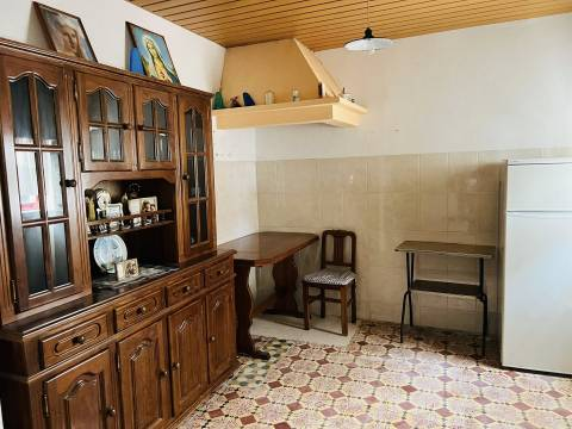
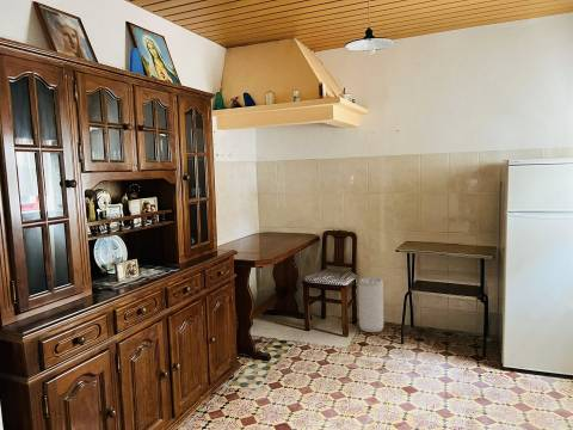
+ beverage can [358,276,384,333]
